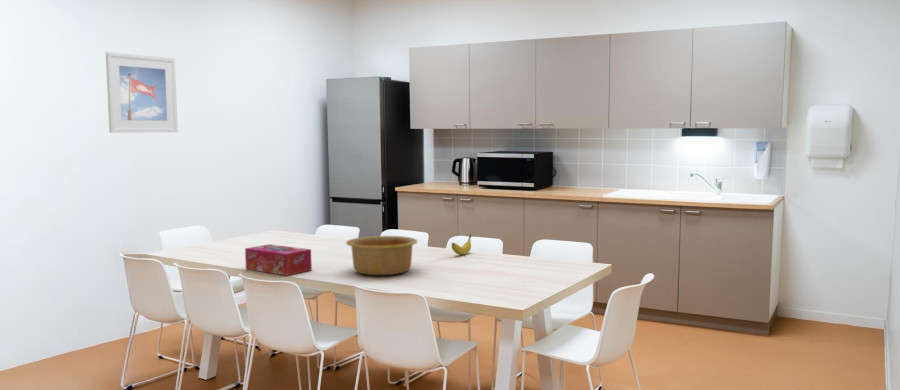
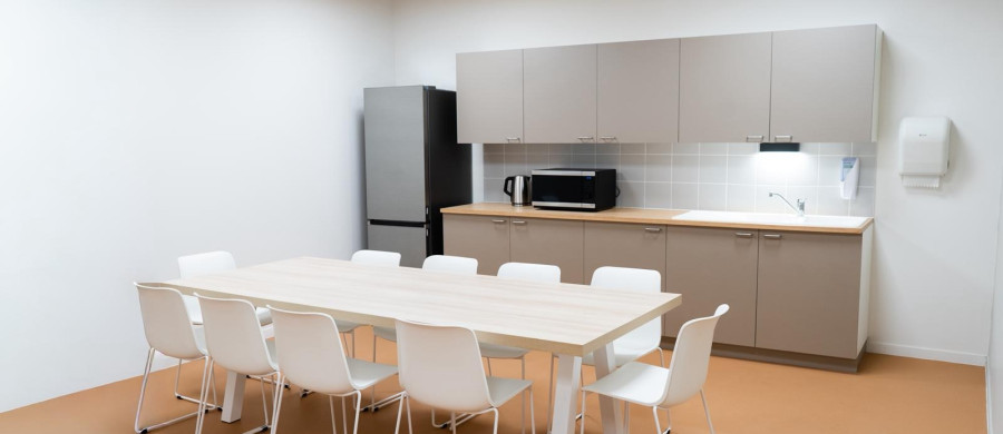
- bowl [345,235,418,276]
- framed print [105,51,179,134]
- tissue box [244,243,313,277]
- banana [451,234,472,256]
